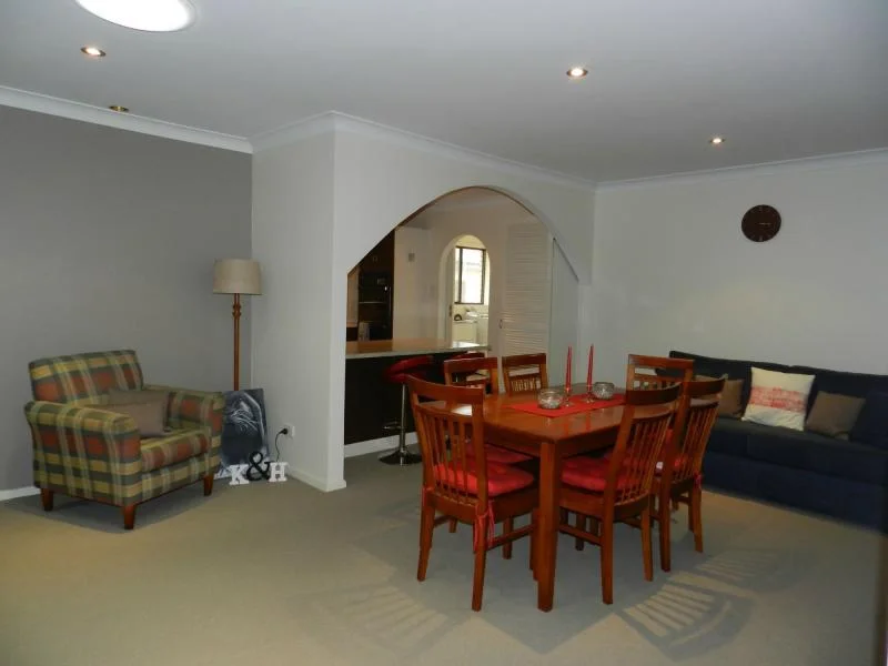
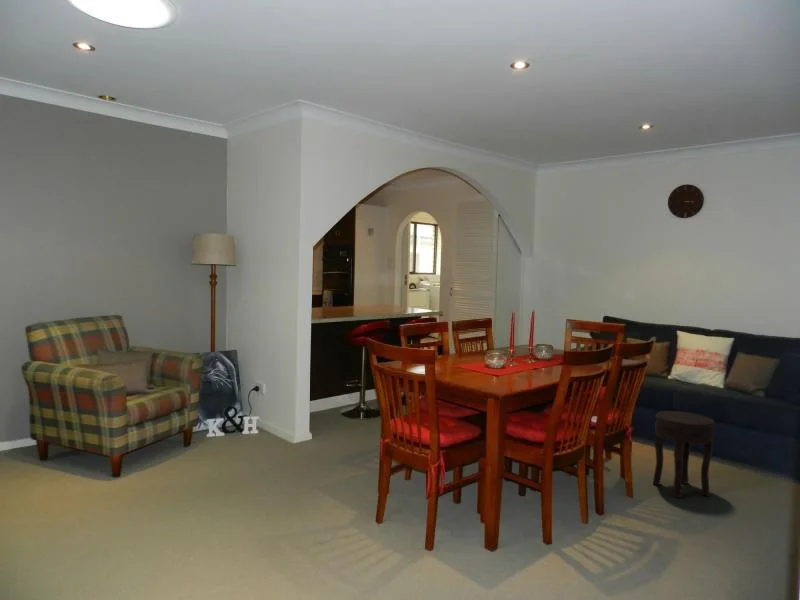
+ side table [652,410,715,498]
